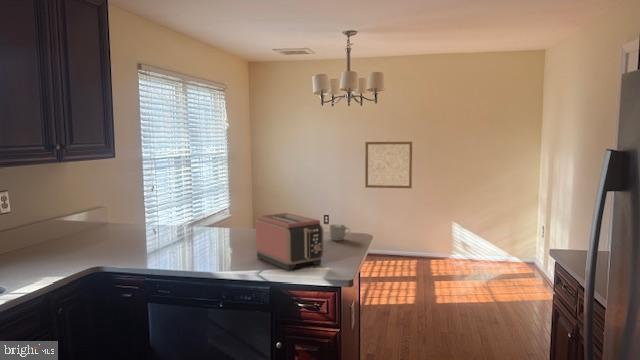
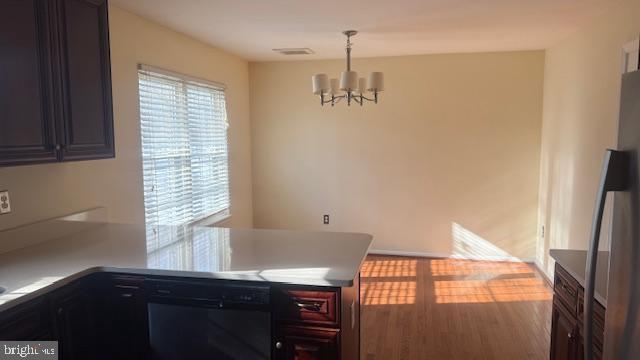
- wall art [364,140,413,189]
- mug [328,223,351,242]
- toaster [255,212,324,271]
